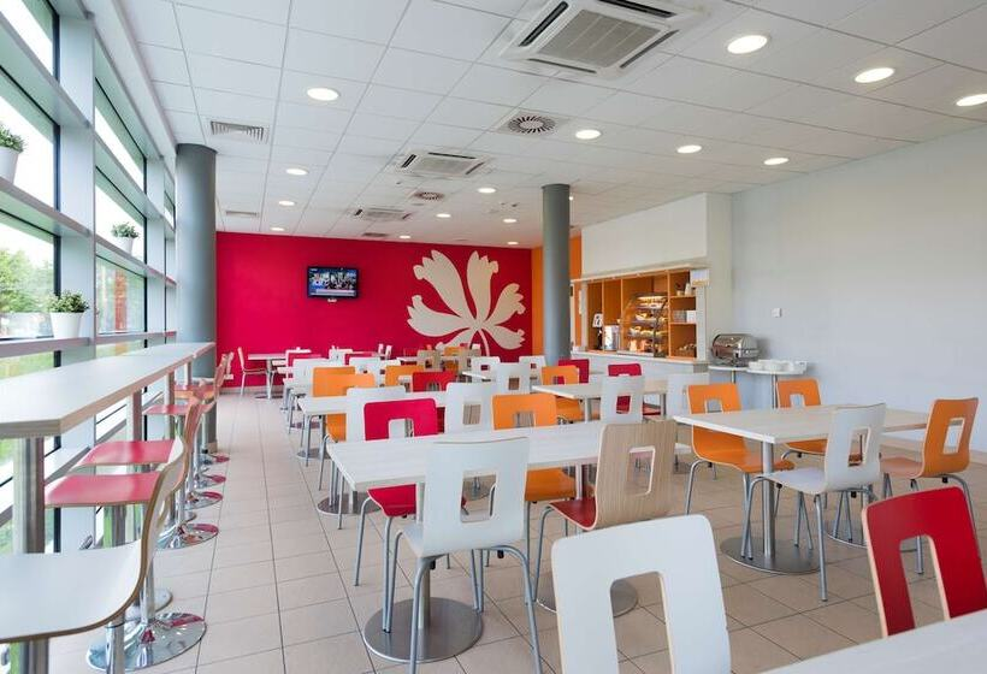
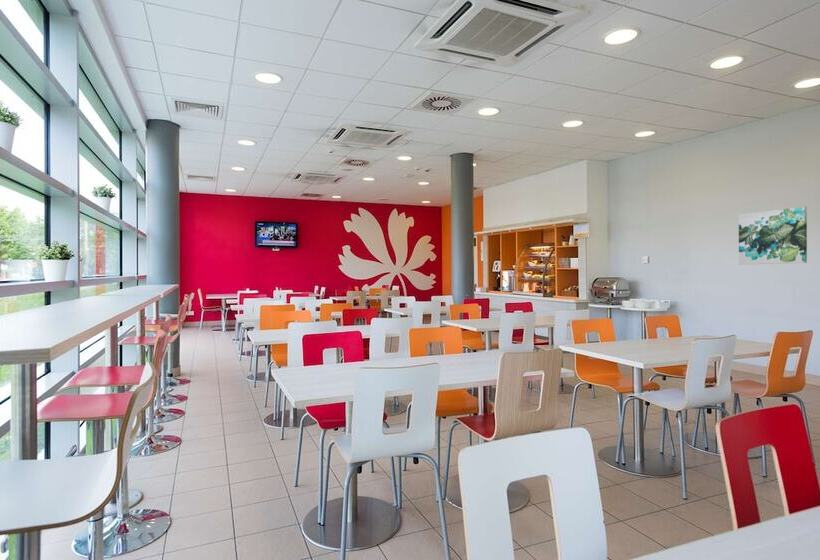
+ wall art [738,206,808,266]
